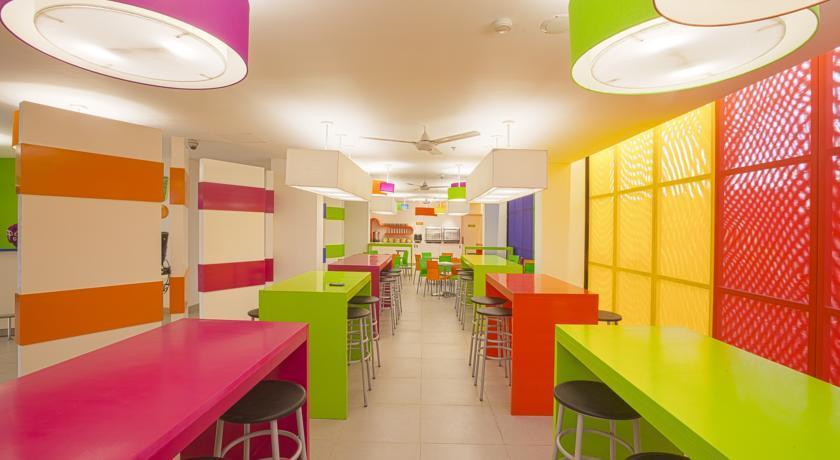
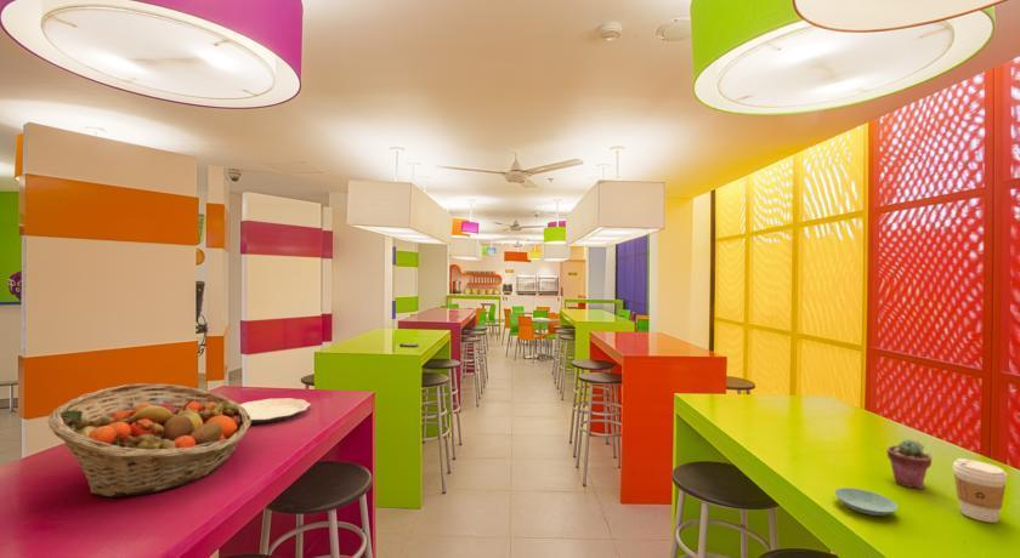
+ potted succulent [886,438,933,490]
+ coffee cup [952,457,1009,524]
+ fruit basket [47,382,253,499]
+ plate [239,397,312,425]
+ saucer [833,486,899,517]
